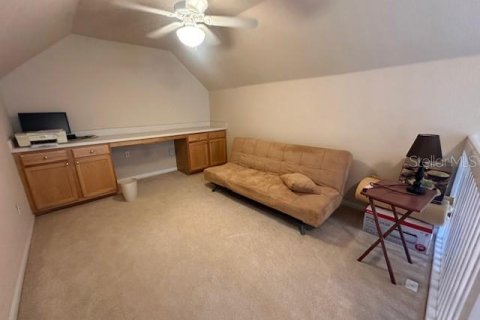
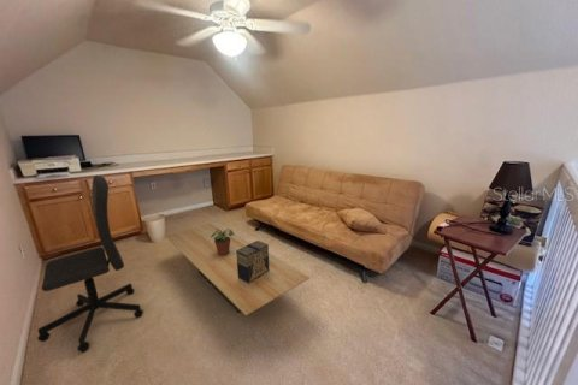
+ coffee table [164,221,312,316]
+ potted plant [211,227,235,256]
+ decorative box [236,239,270,284]
+ office chair [36,174,144,353]
